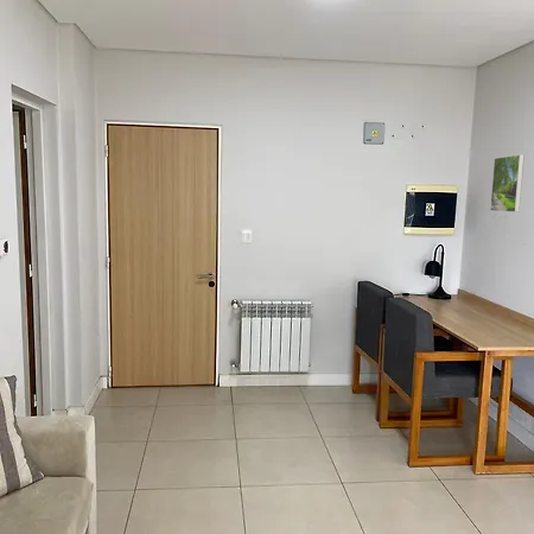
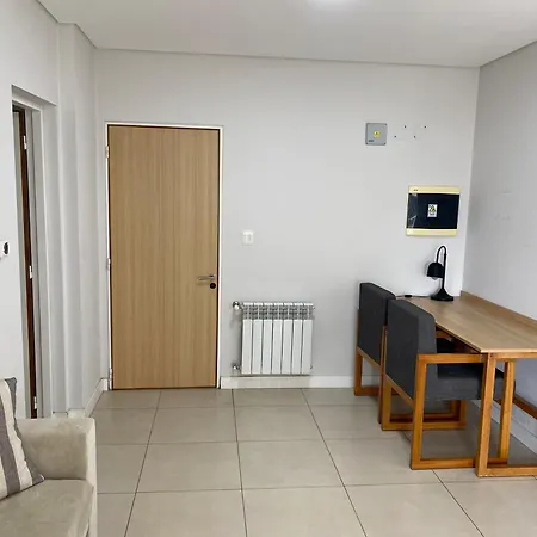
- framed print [489,153,526,214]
